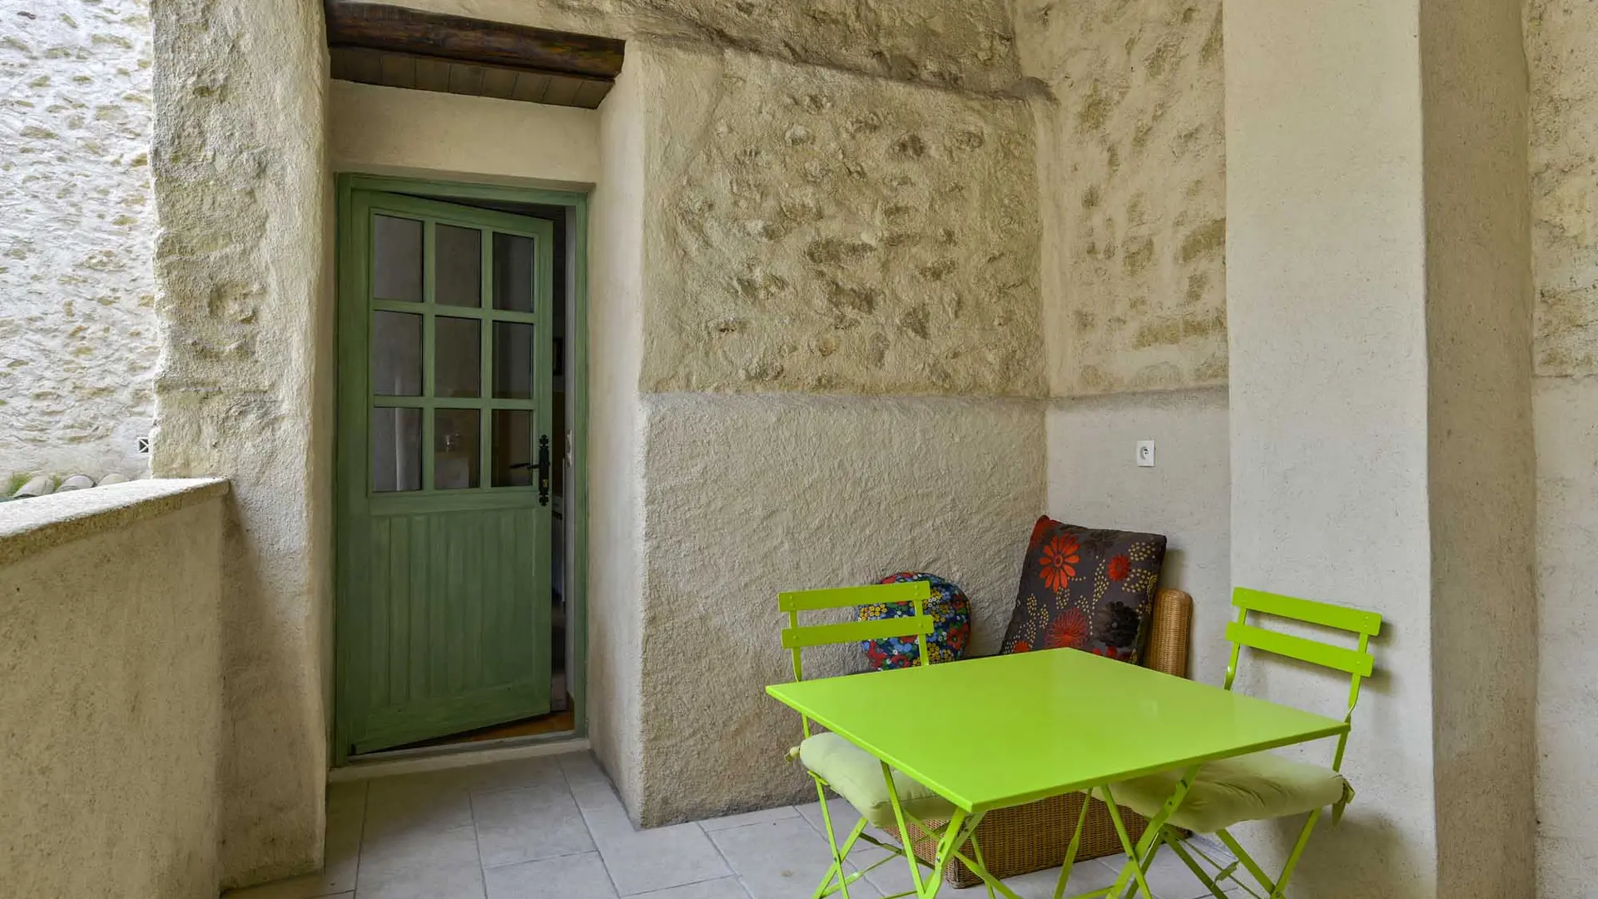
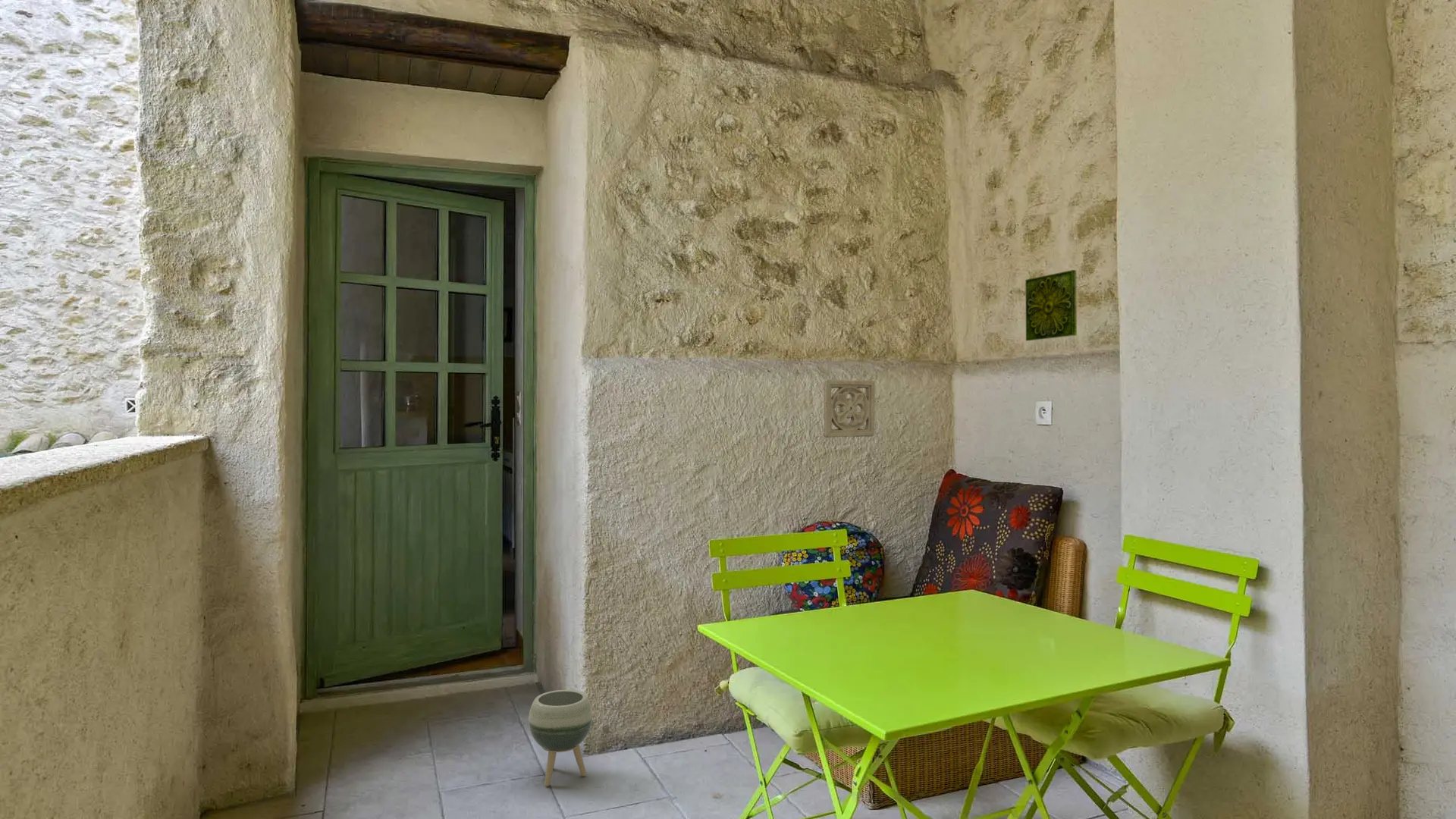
+ decorative tile [1025,269,1078,341]
+ wall ornament [823,378,876,438]
+ planter [528,689,593,787]
